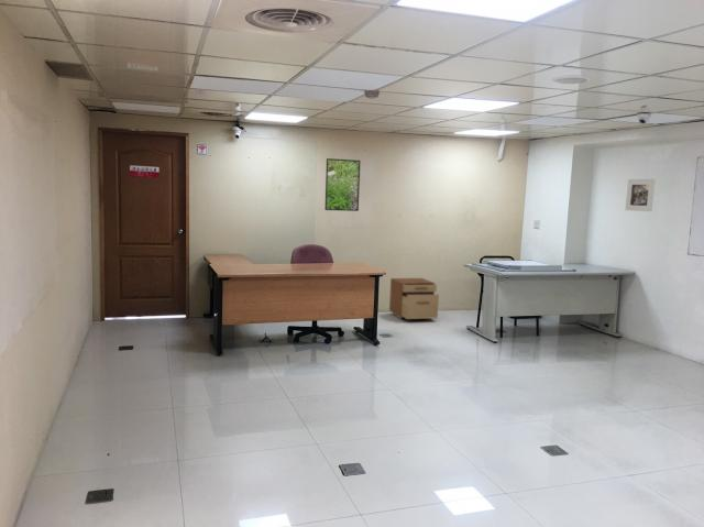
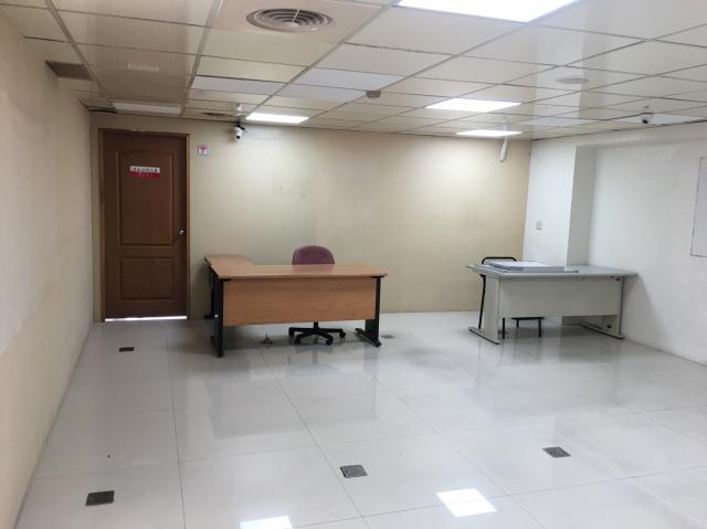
- filing cabinet [388,277,440,320]
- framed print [323,157,362,212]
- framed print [624,178,657,212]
